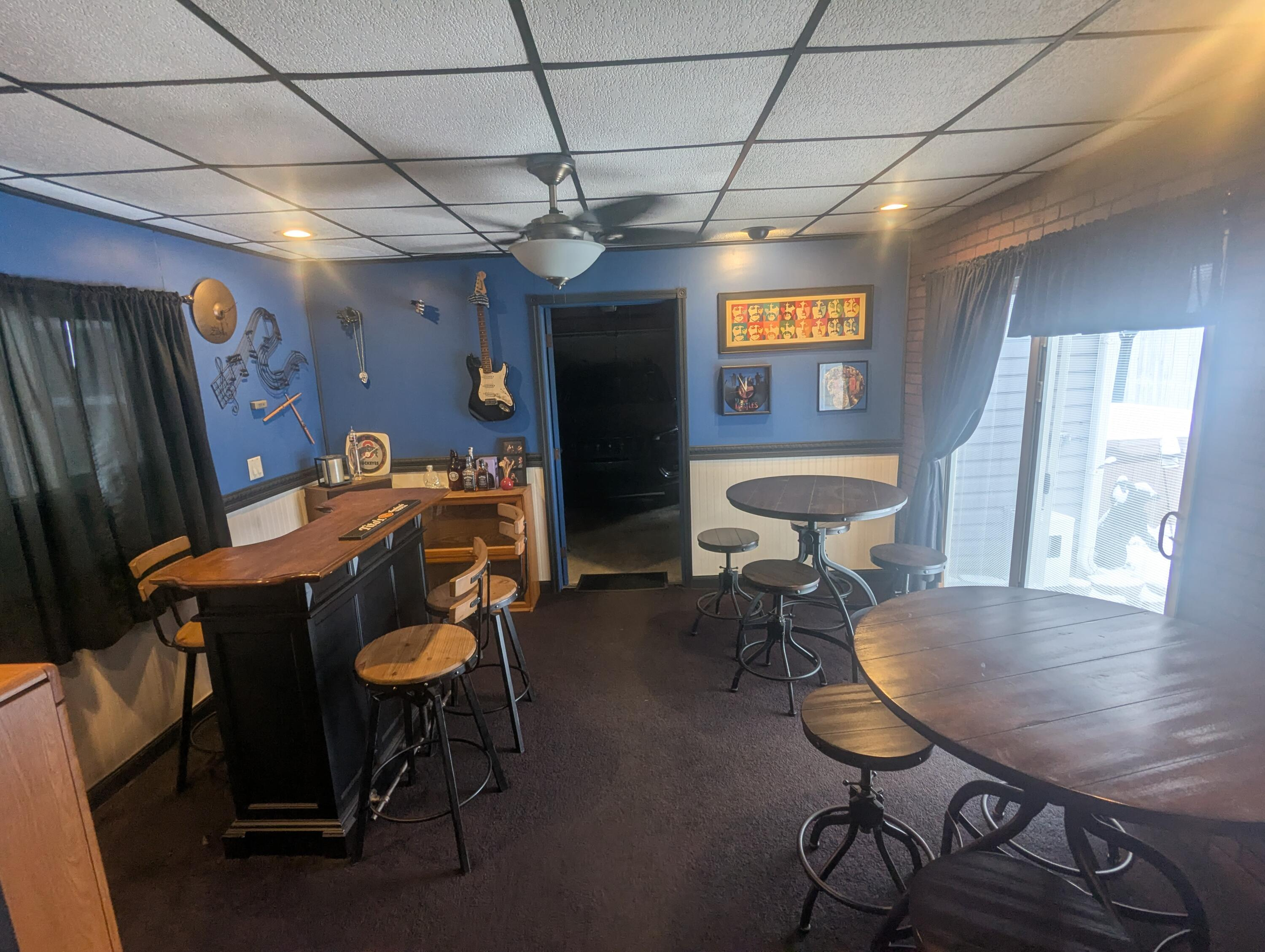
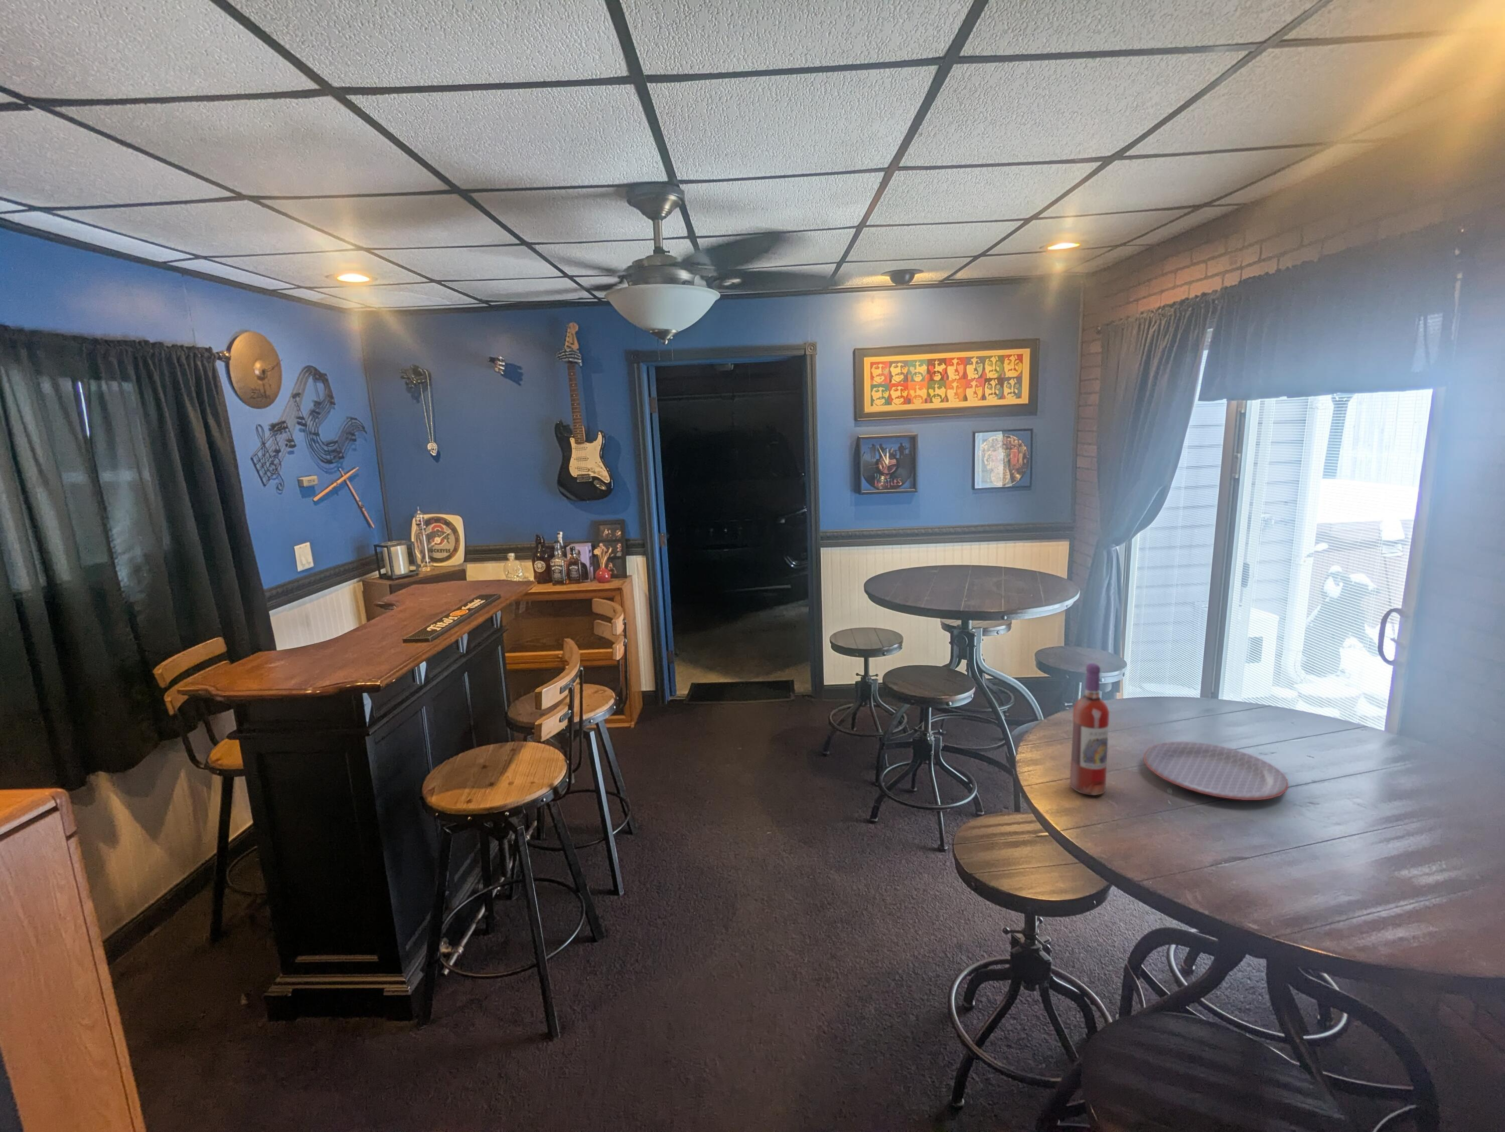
+ wine bottle [1070,662,1110,795]
+ plate [1143,742,1290,800]
